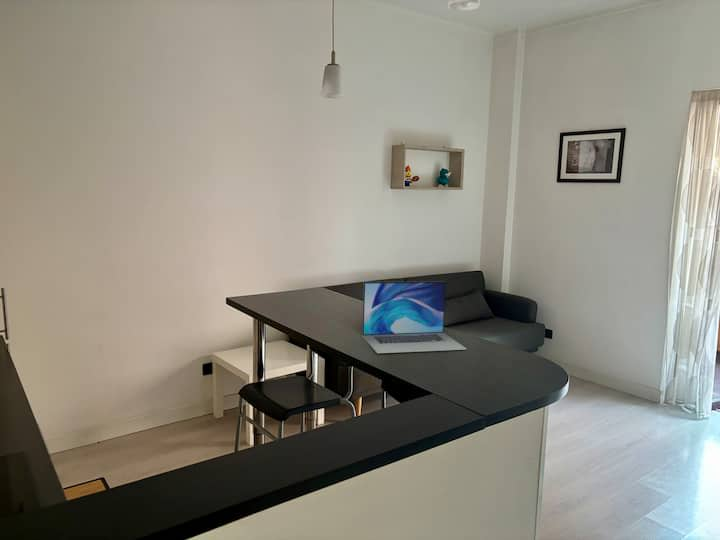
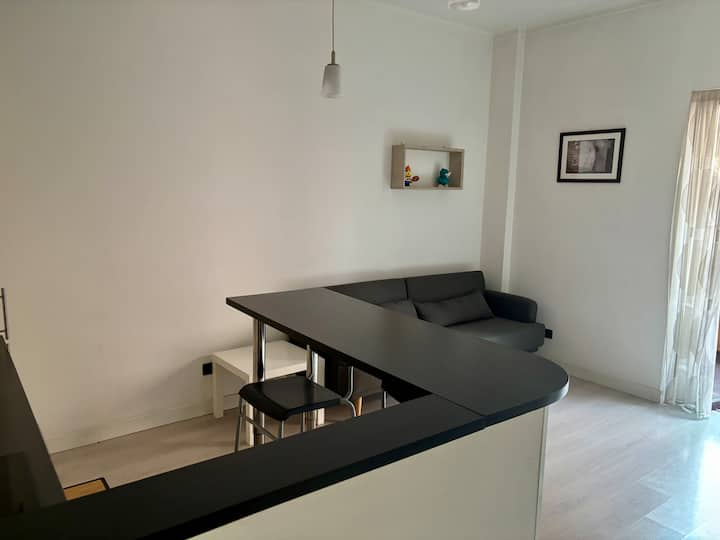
- laptop [361,280,467,354]
